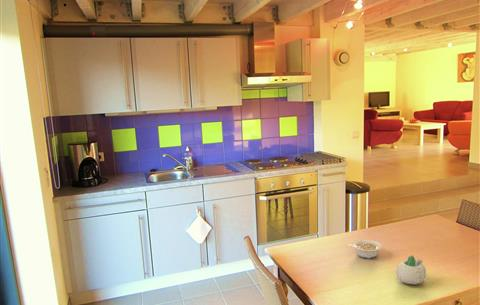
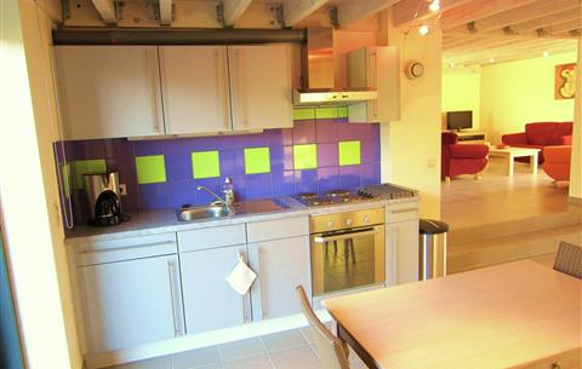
- legume [347,239,382,259]
- succulent planter [395,254,427,285]
